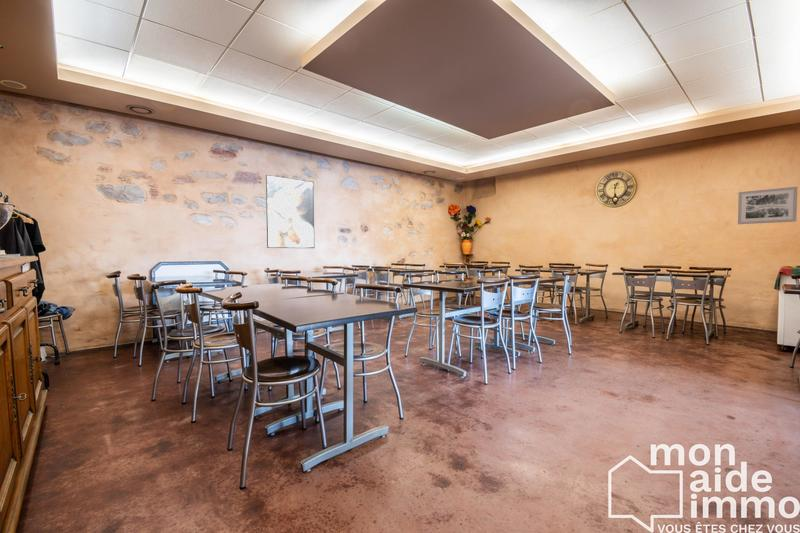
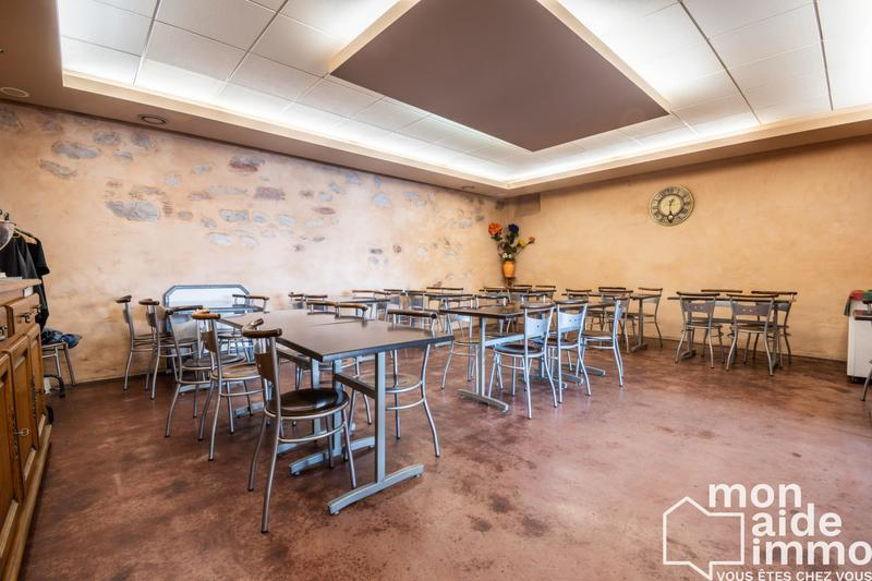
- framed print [265,174,316,249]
- wall art [737,186,799,225]
